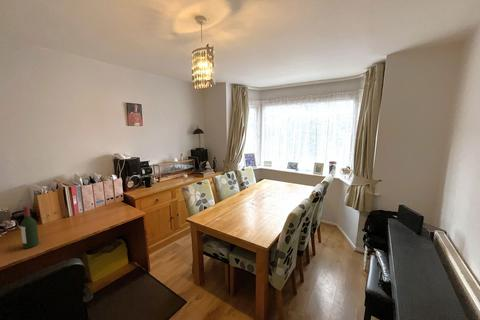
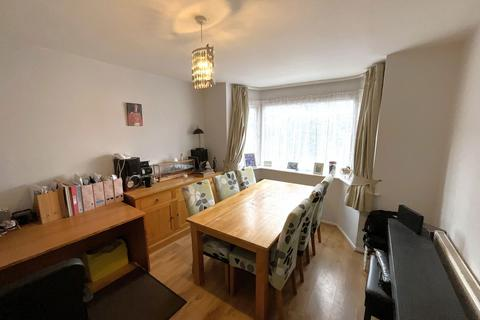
- wine bottle [19,205,40,249]
